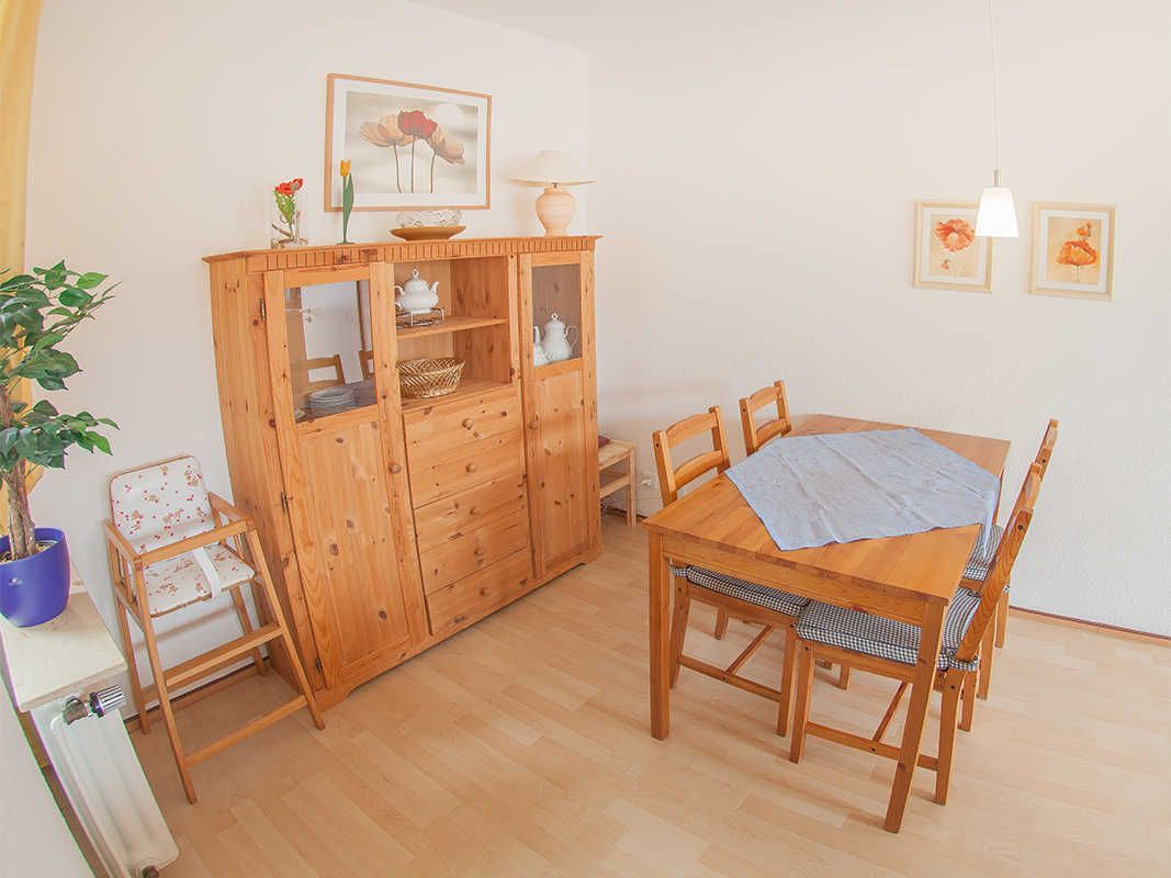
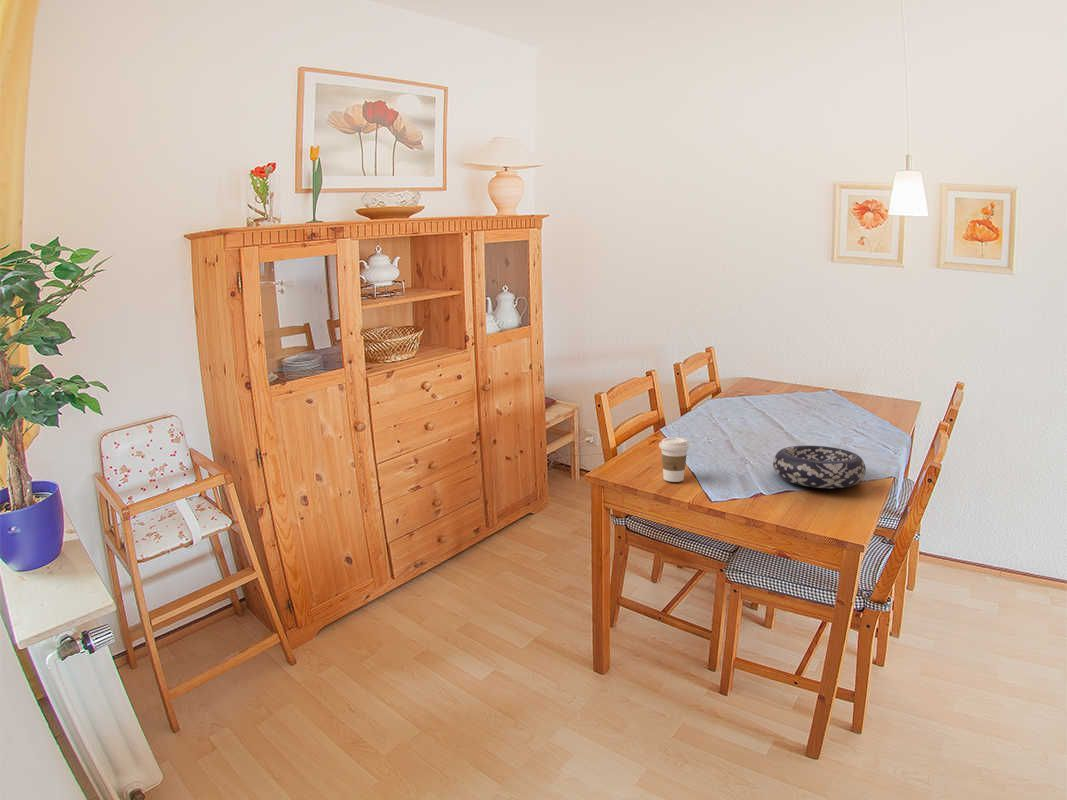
+ coffee cup [658,437,691,483]
+ decorative bowl [772,445,867,489]
